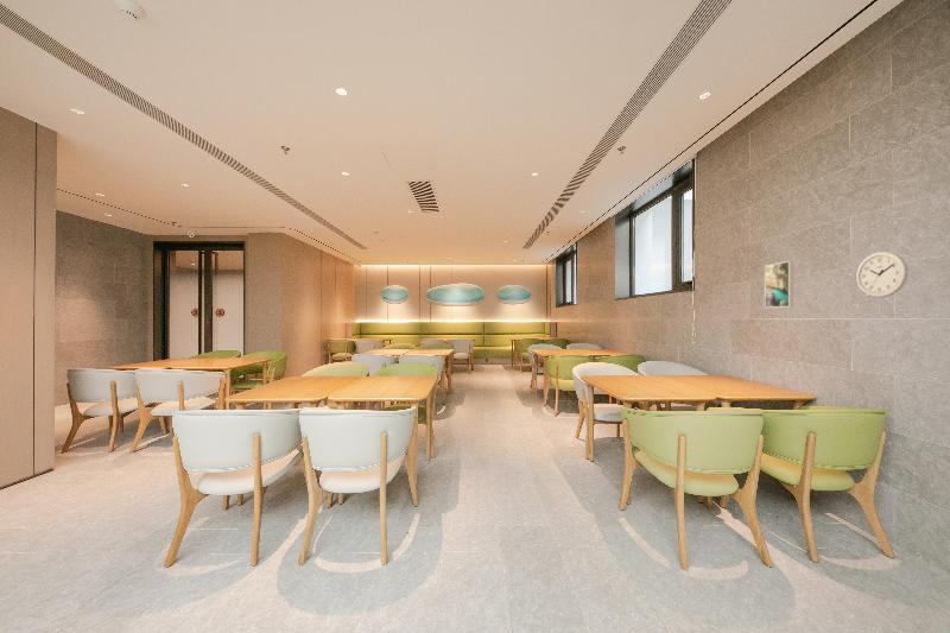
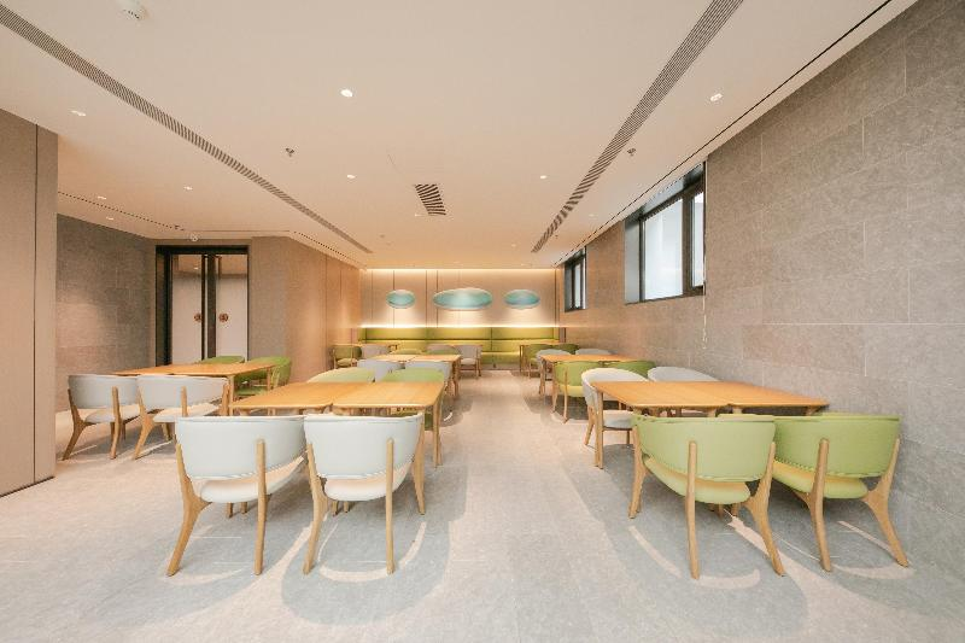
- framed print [764,260,794,309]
- wall clock [855,251,908,299]
